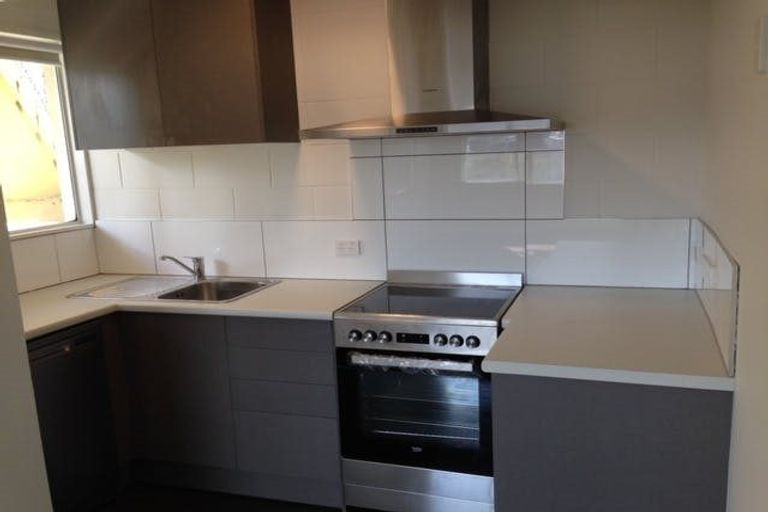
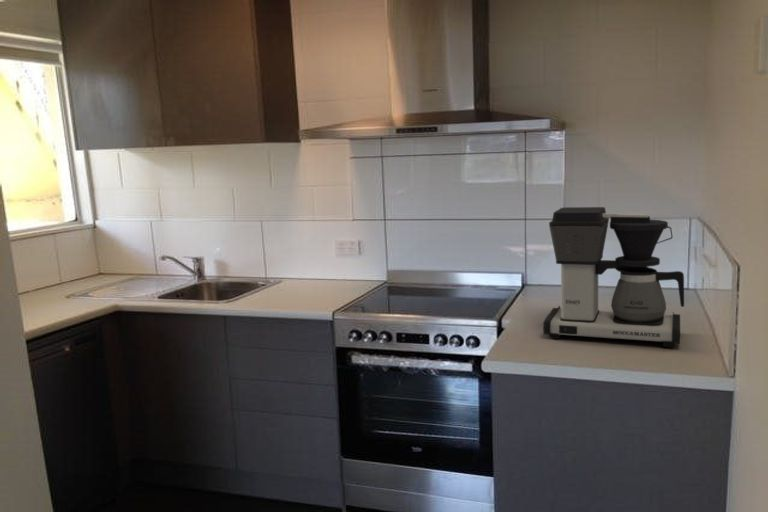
+ coffee maker [542,206,685,348]
